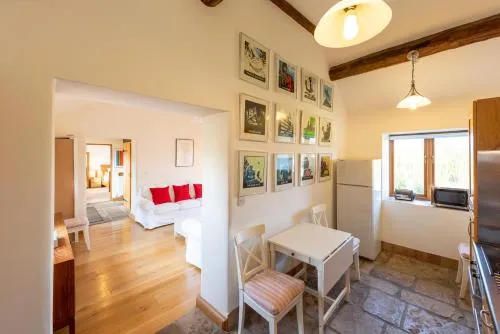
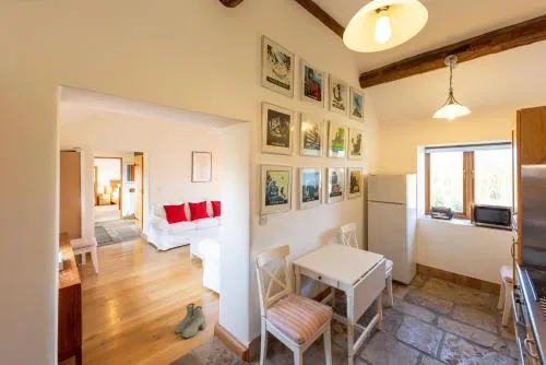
+ boots [174,303,206,339]
